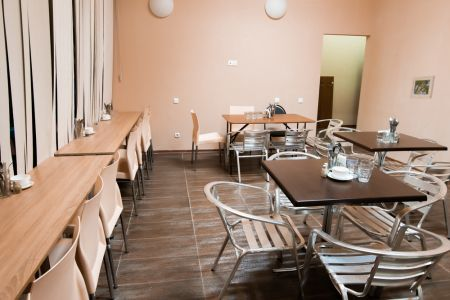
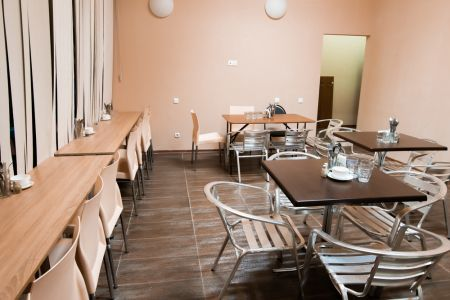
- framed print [409,74,436,100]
